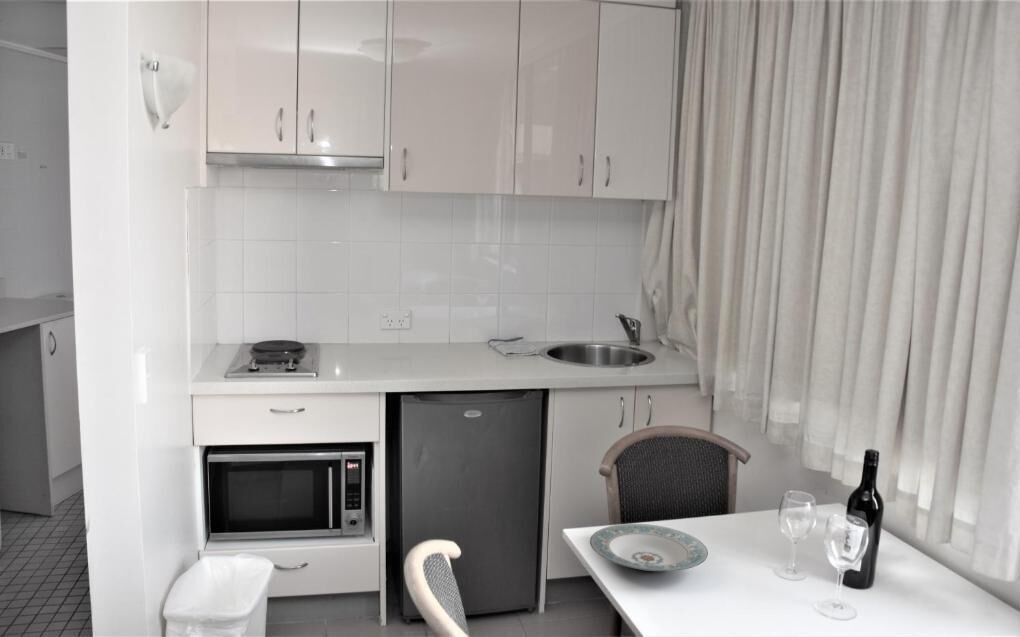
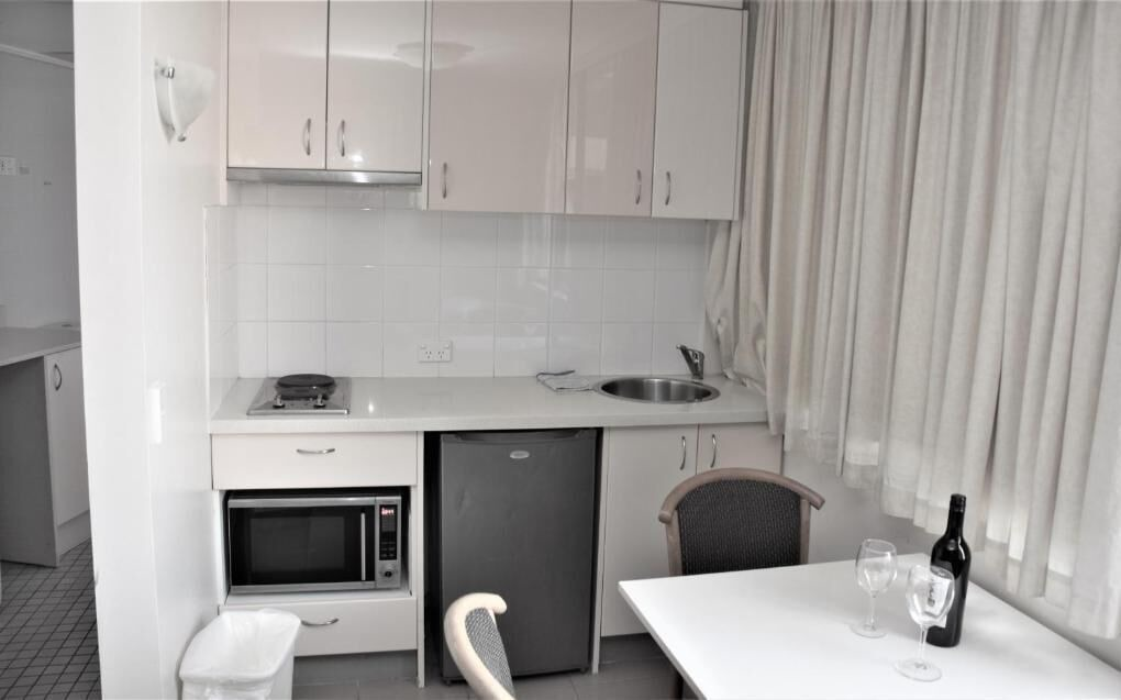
- plate [589,523,709,572]
